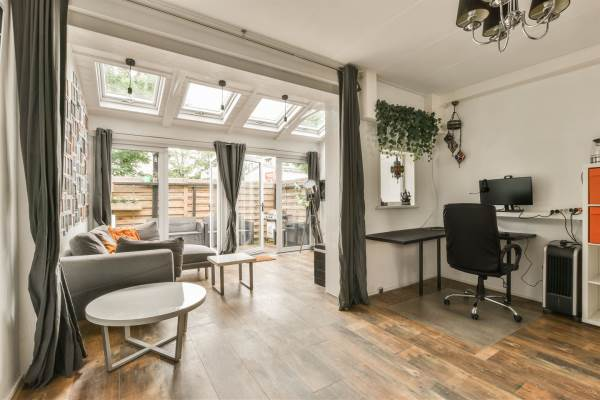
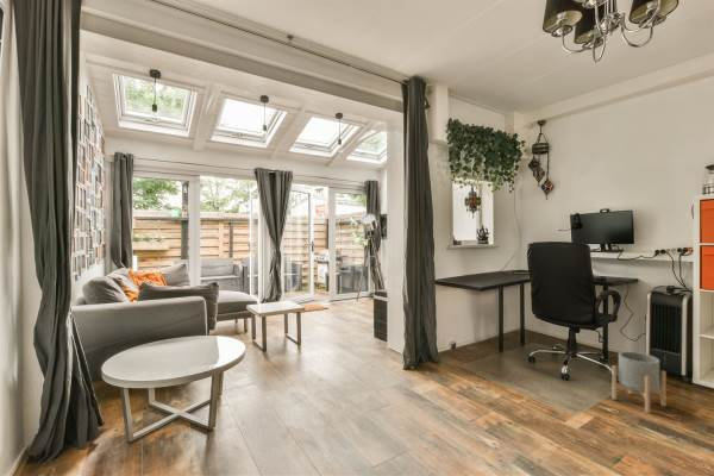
+ planter [612,350,668,414]
